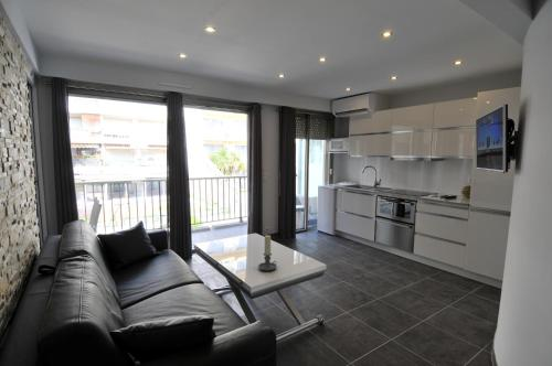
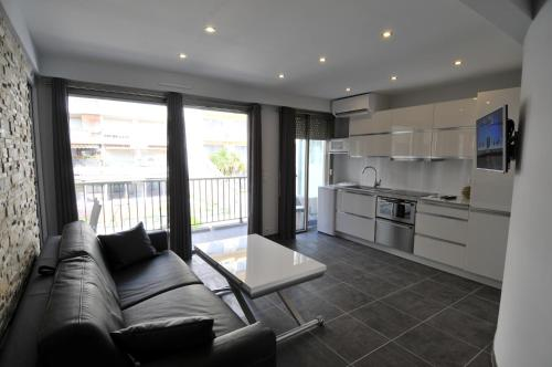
- candle holder [257,234,277,272]
